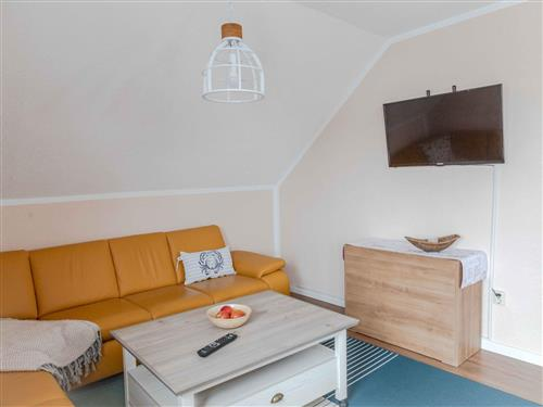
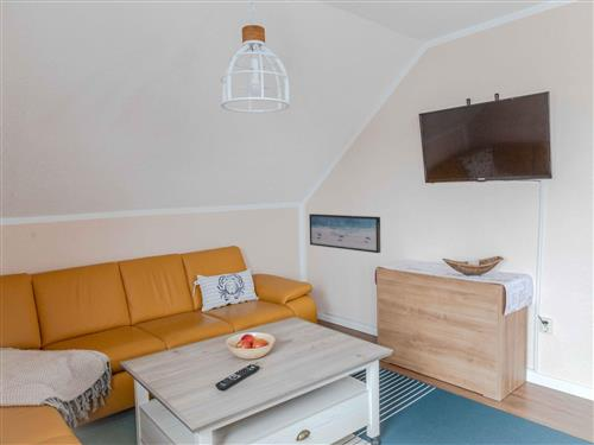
+ wall art [308,212,381,254]
